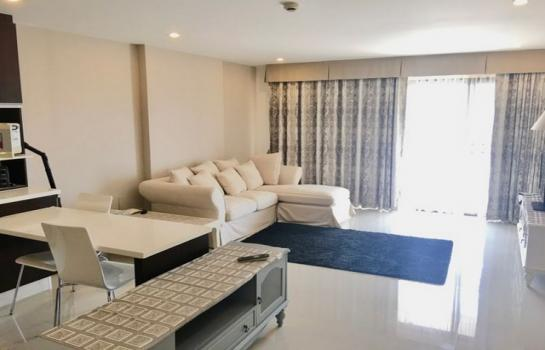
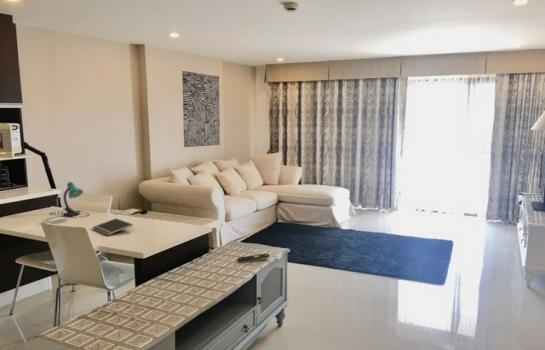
+ desk lamp [49,181,90,218]
+ wall art [181,70,221,148]
+ notepad [92,218,134,236]
